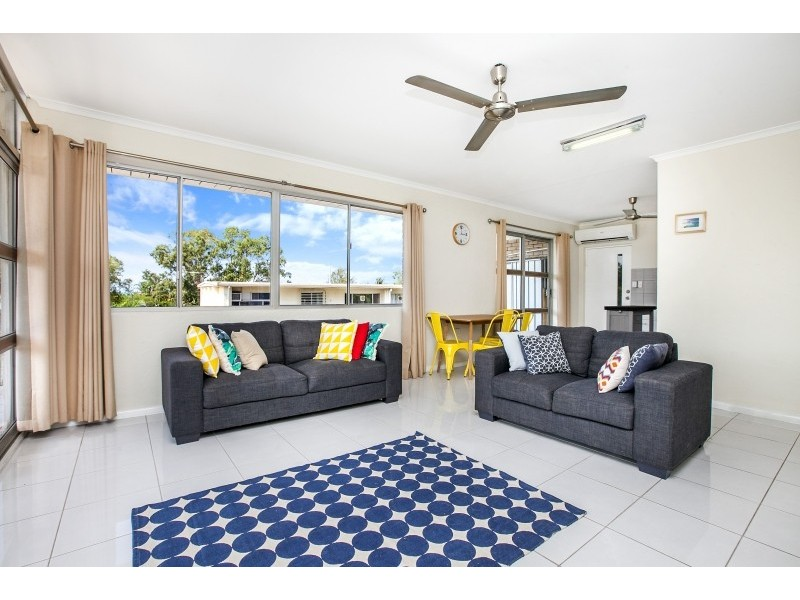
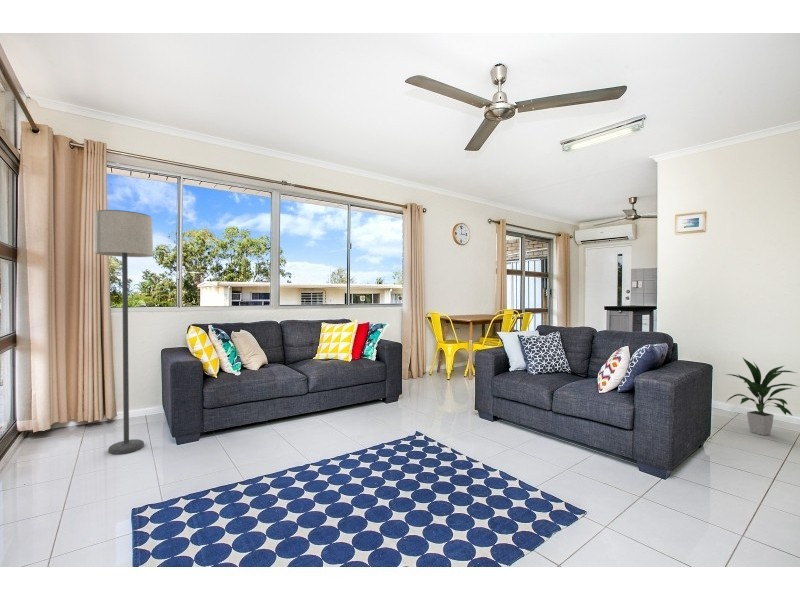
+ lamp [93,209,154,455]
+ indoor plant [725,357,800,436]
